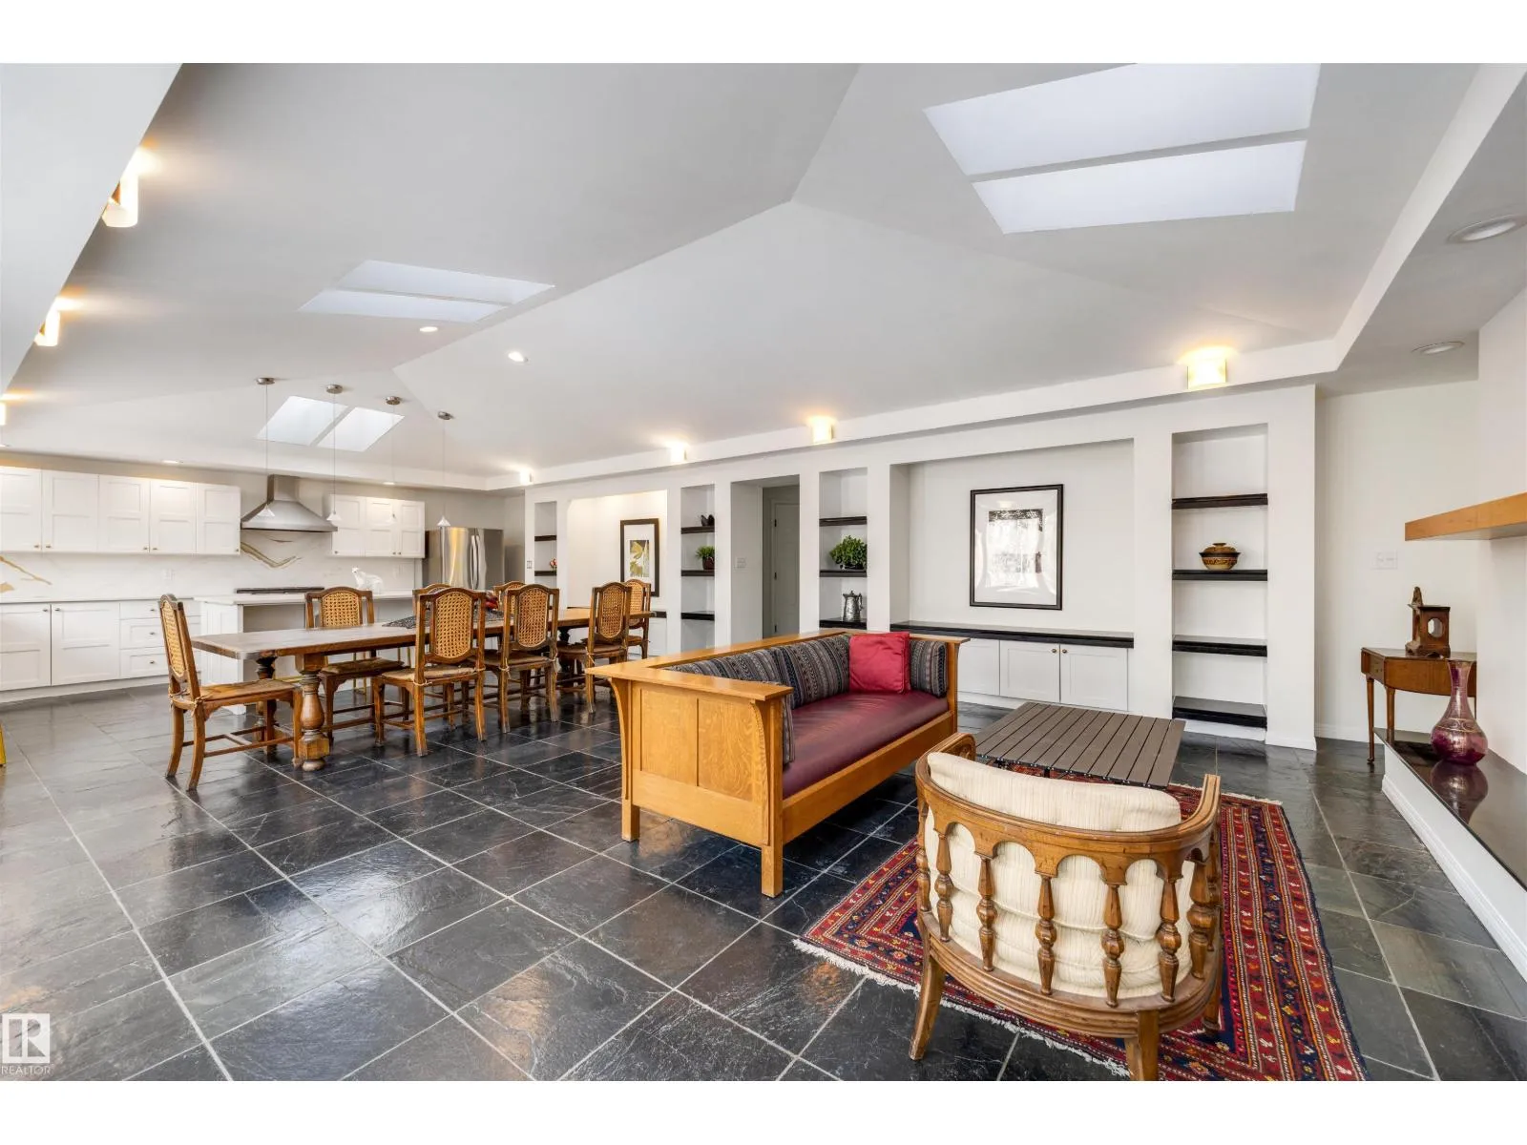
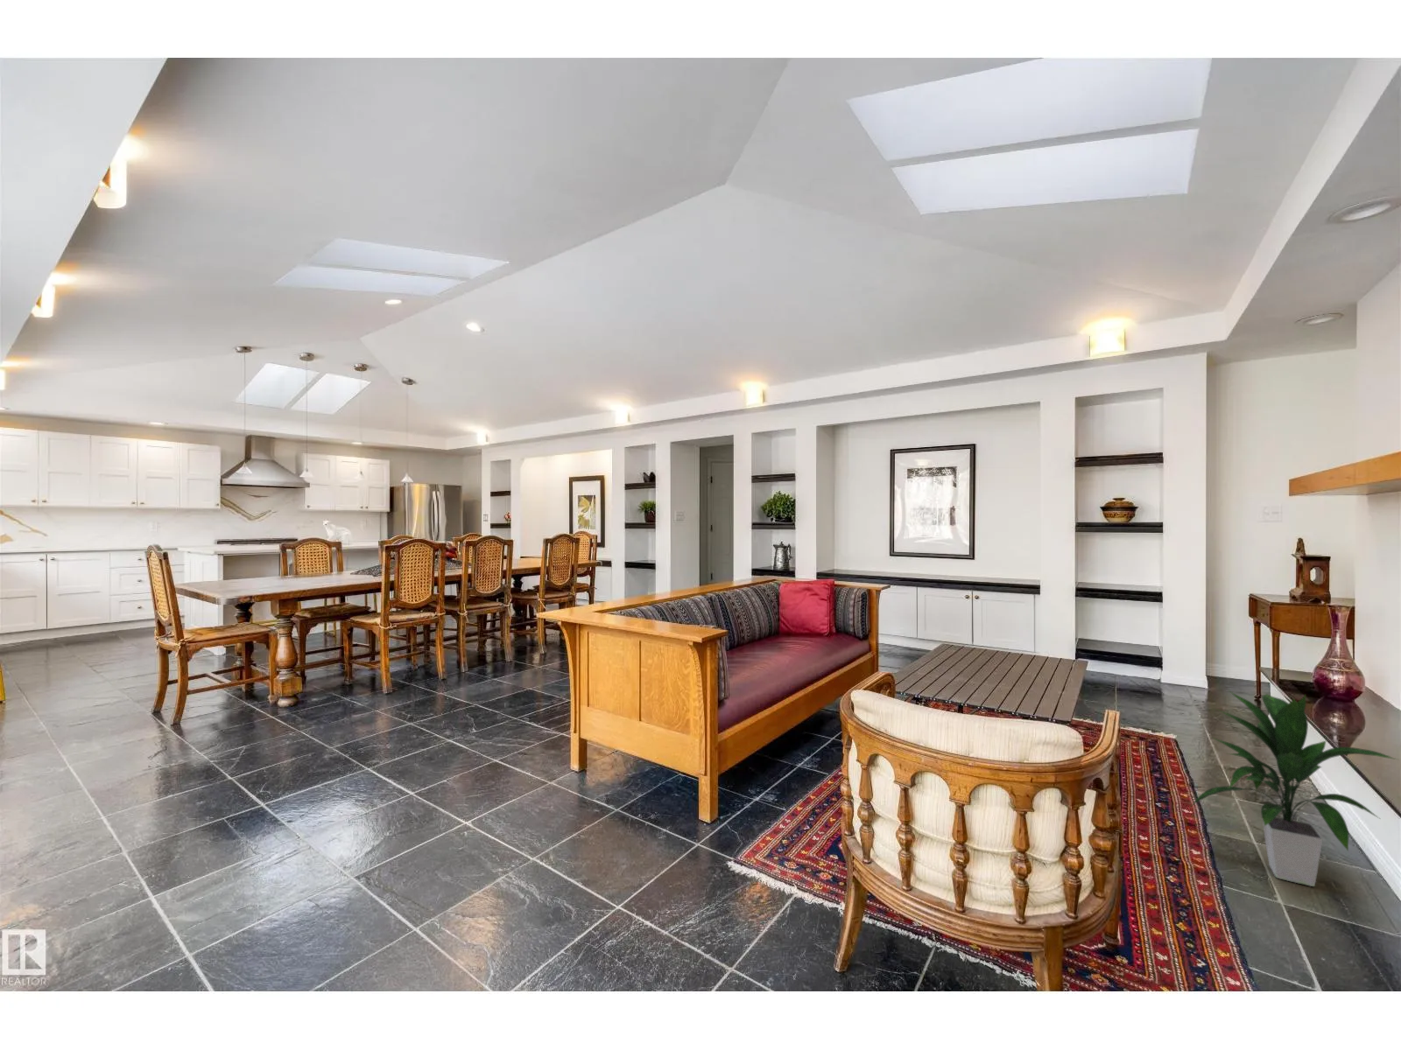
+ indoor plant [1190,688,1399,887]
